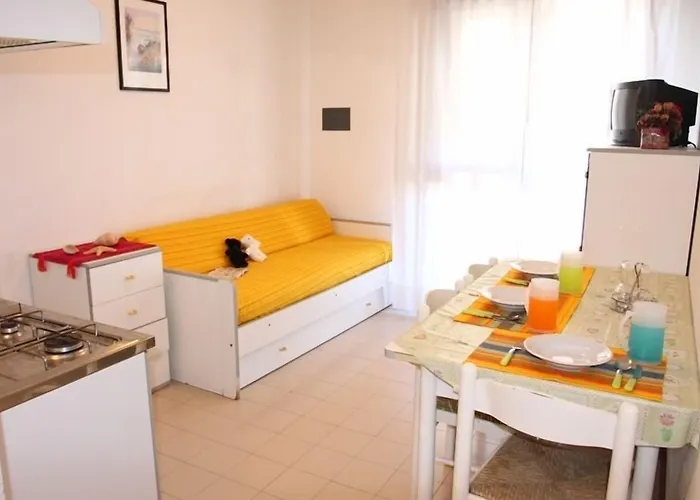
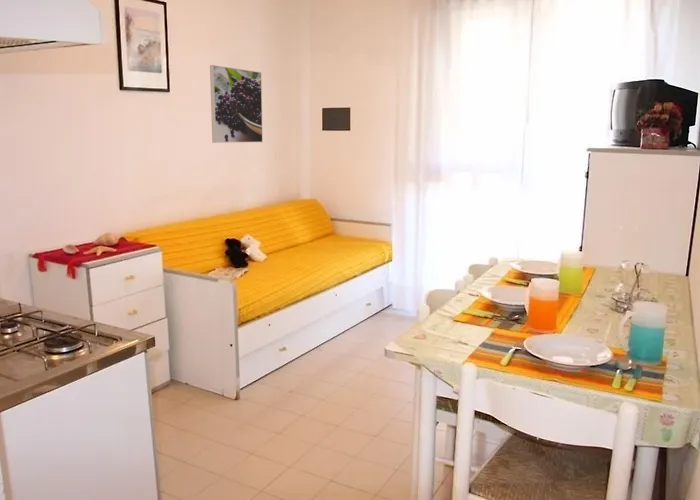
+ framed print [209,64,264,144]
